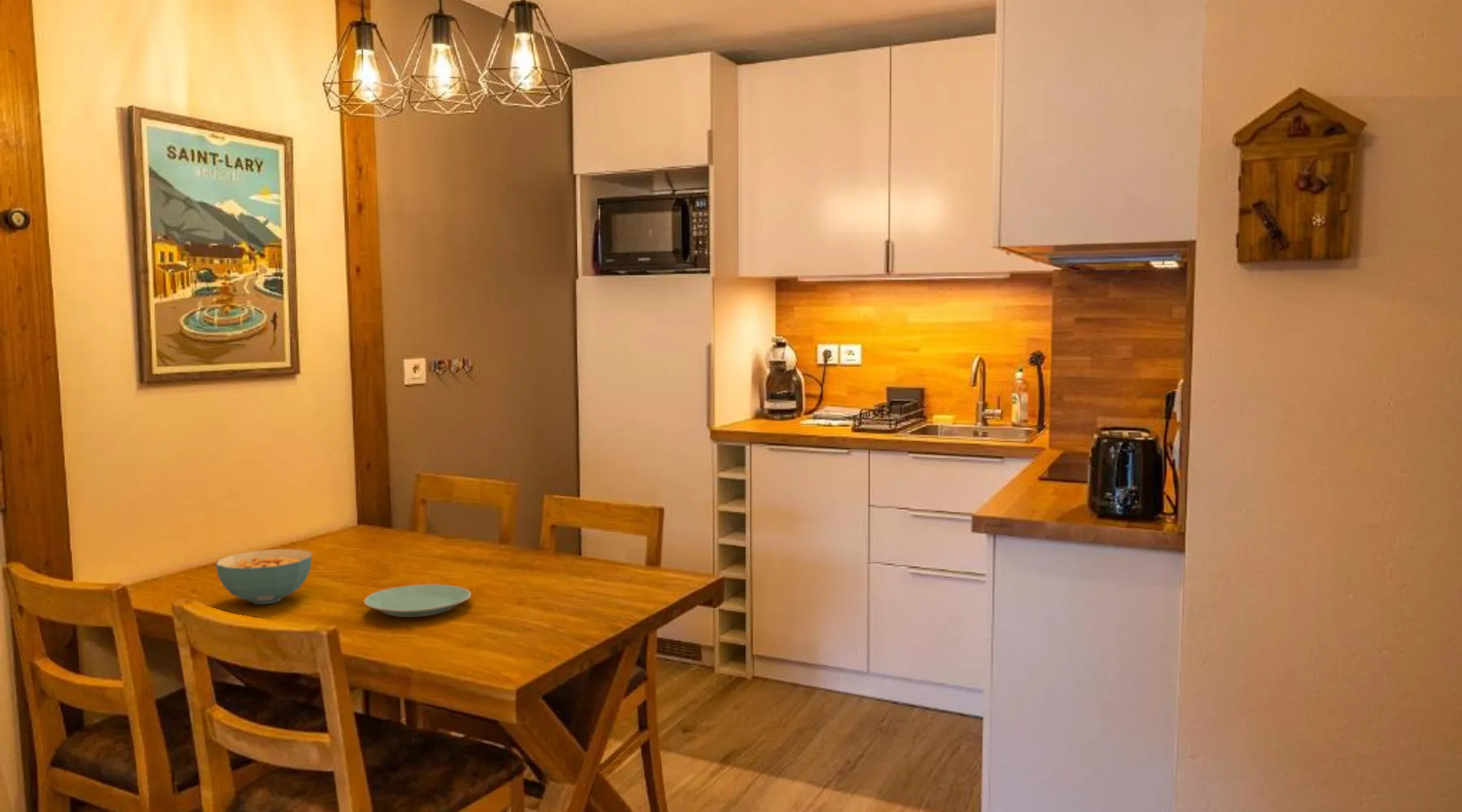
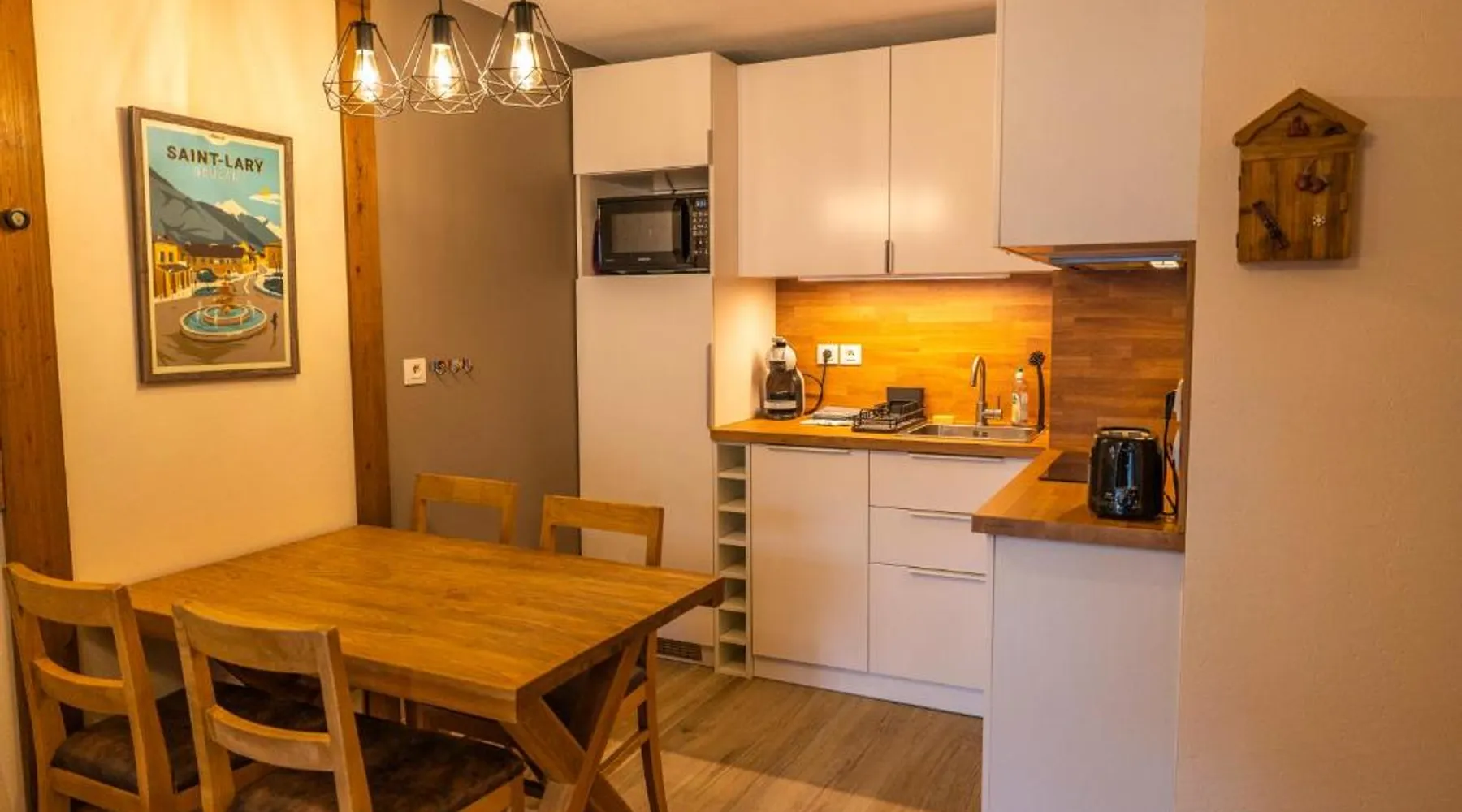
- plate [363,584,472,618]
- cereal bowl [215,548,313,605]
